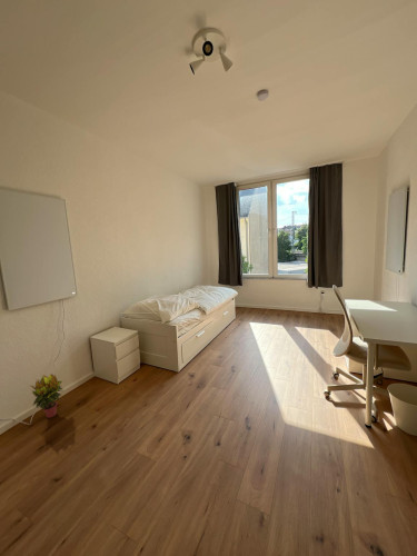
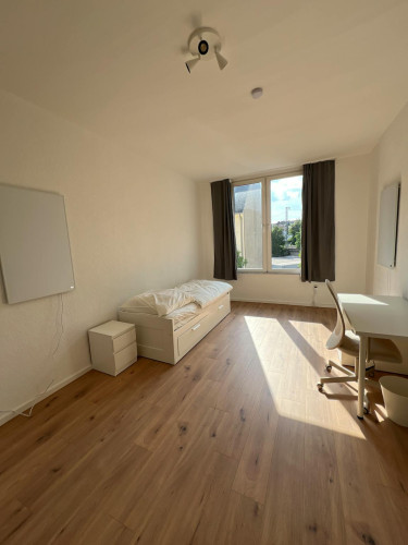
- potted plant [30,373,63,419]
